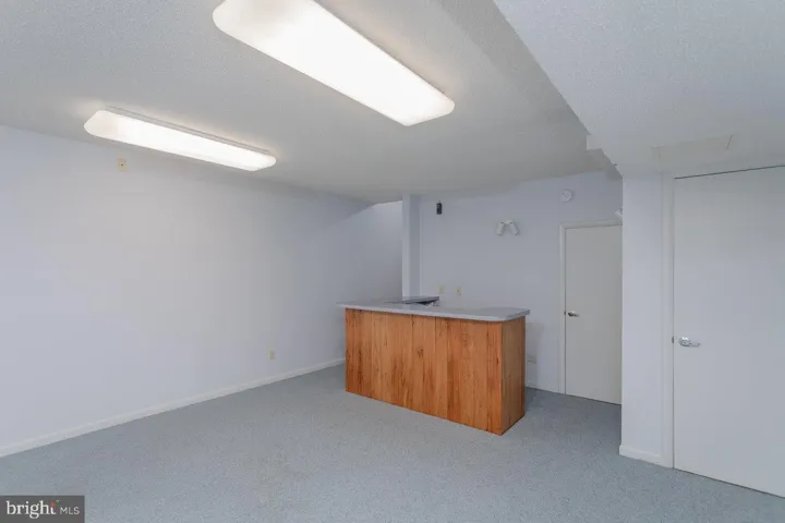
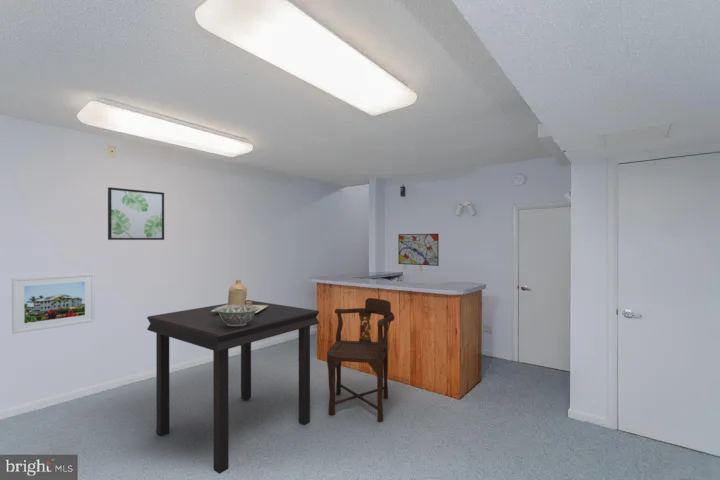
+ wall art [107,186,165,241]
+ vase [211,279,268,313]
+ wall art [397,233,440,267]
+ chair [326,297,396,423]
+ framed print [11,272,96,335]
+ decorative bowl [215,305,259,326]
+ dining table [146,299,320,475]
